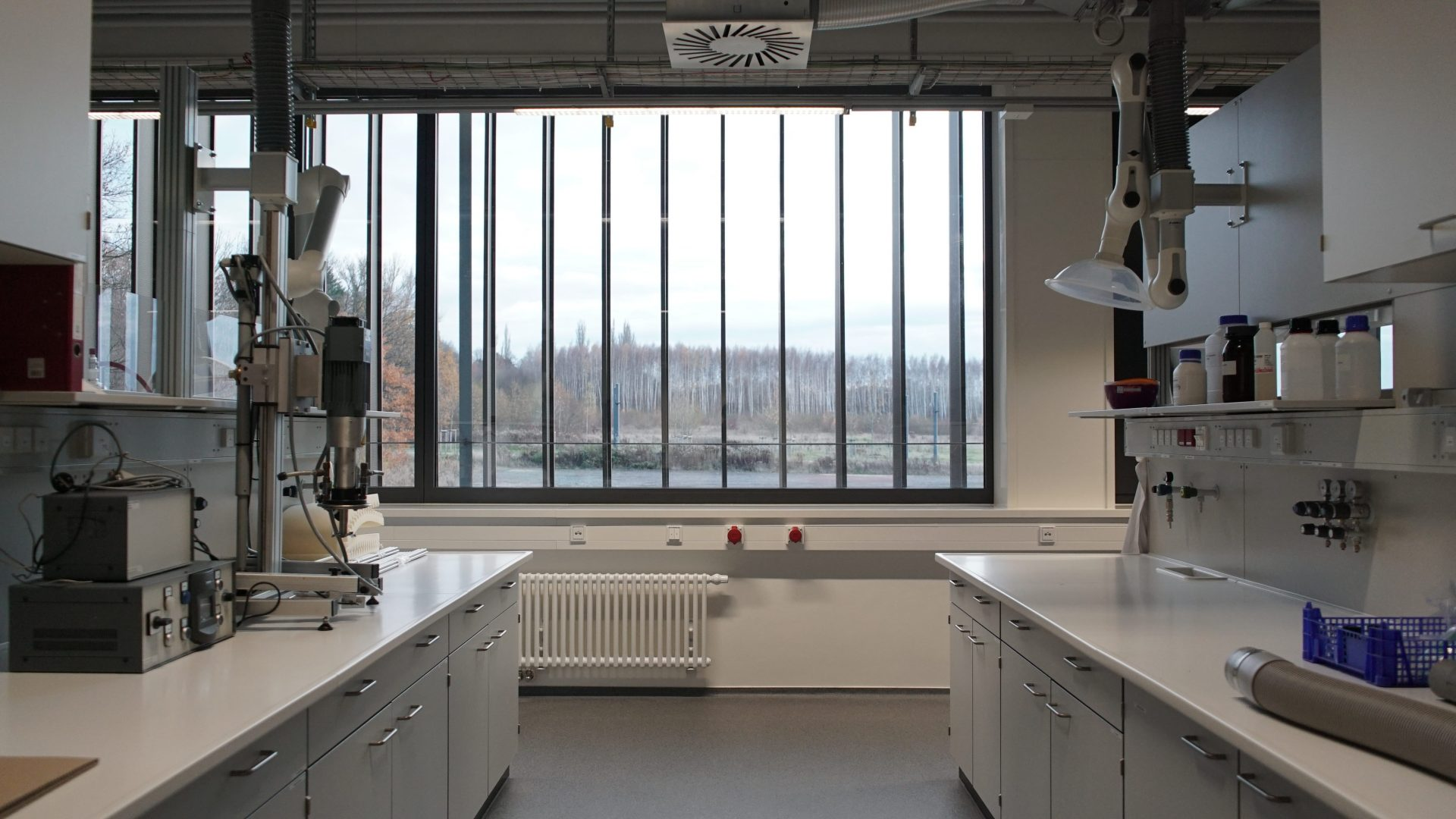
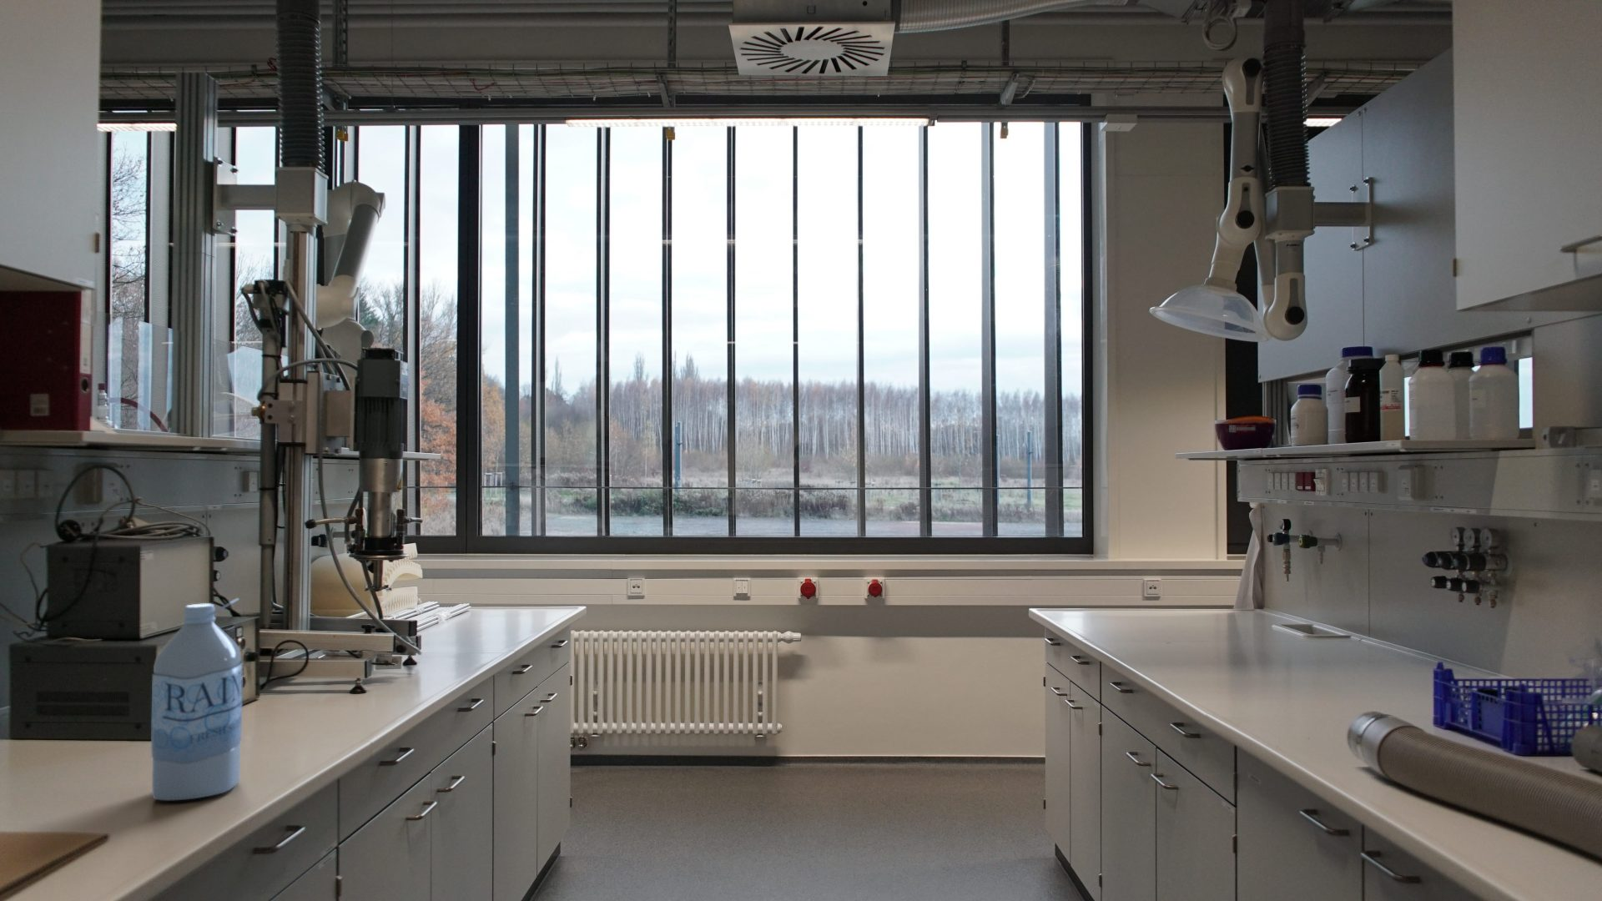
+ water bottle [151,597,243,802]
